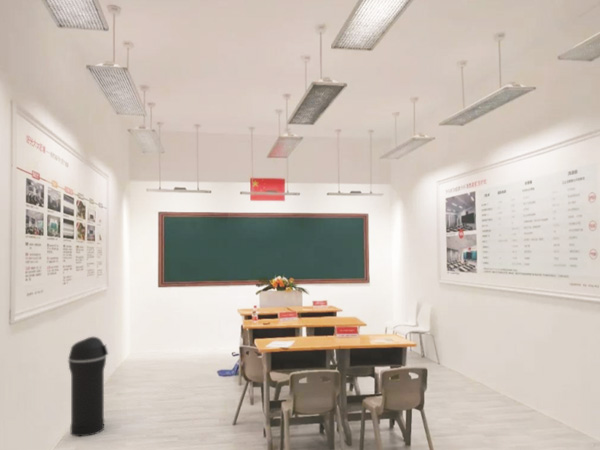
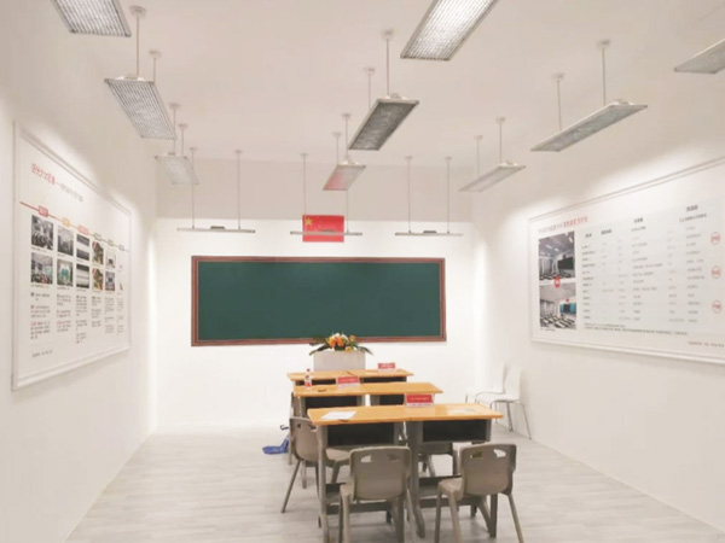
- trash can [67,336,110,437]
